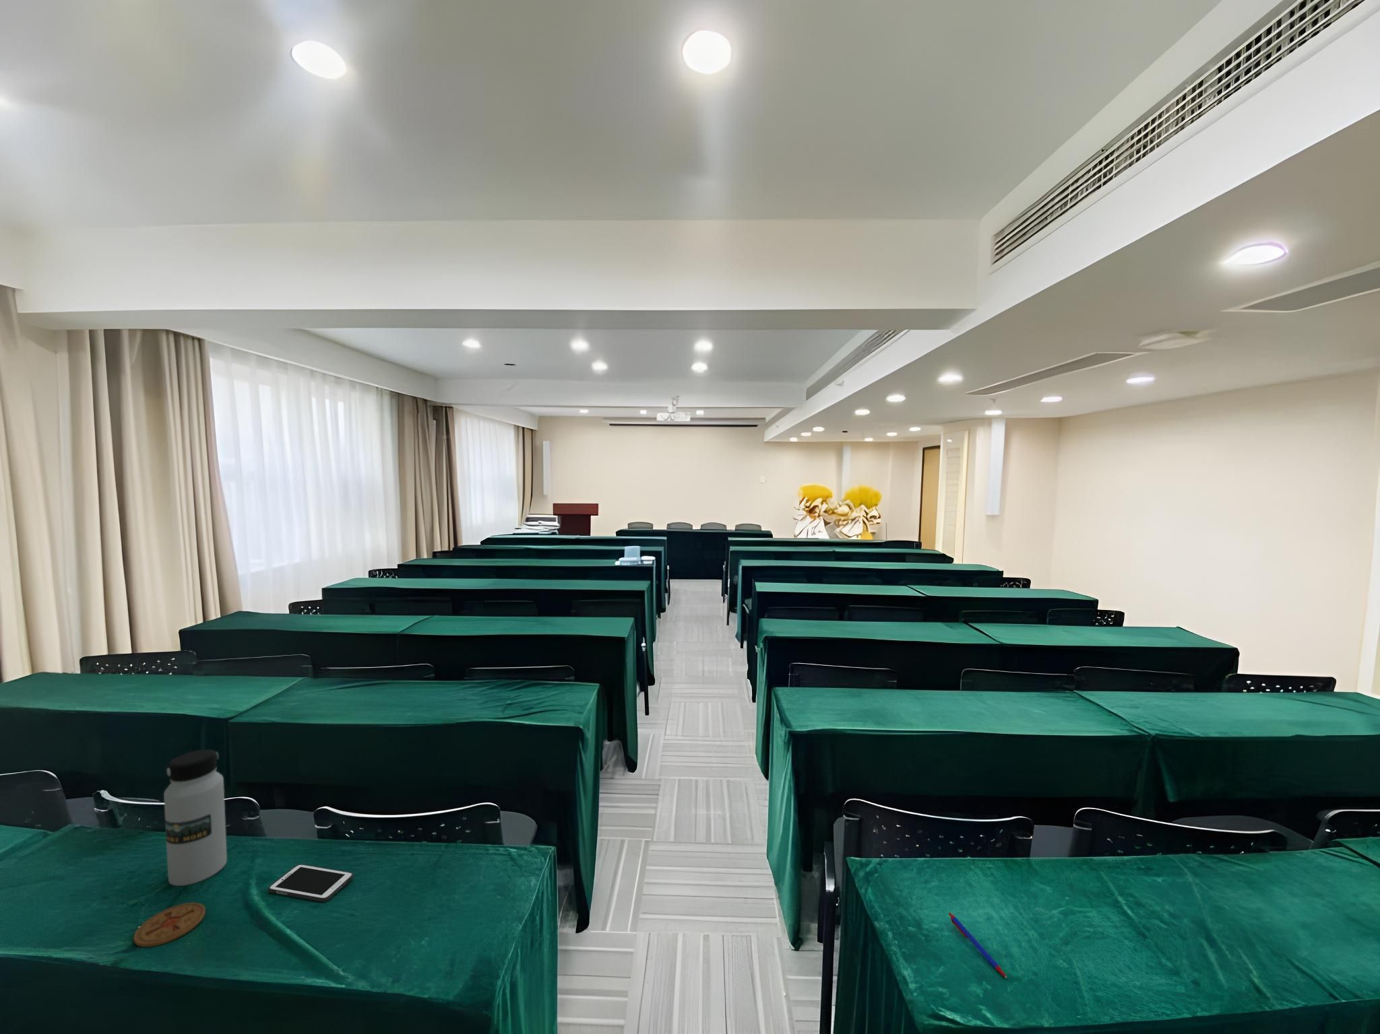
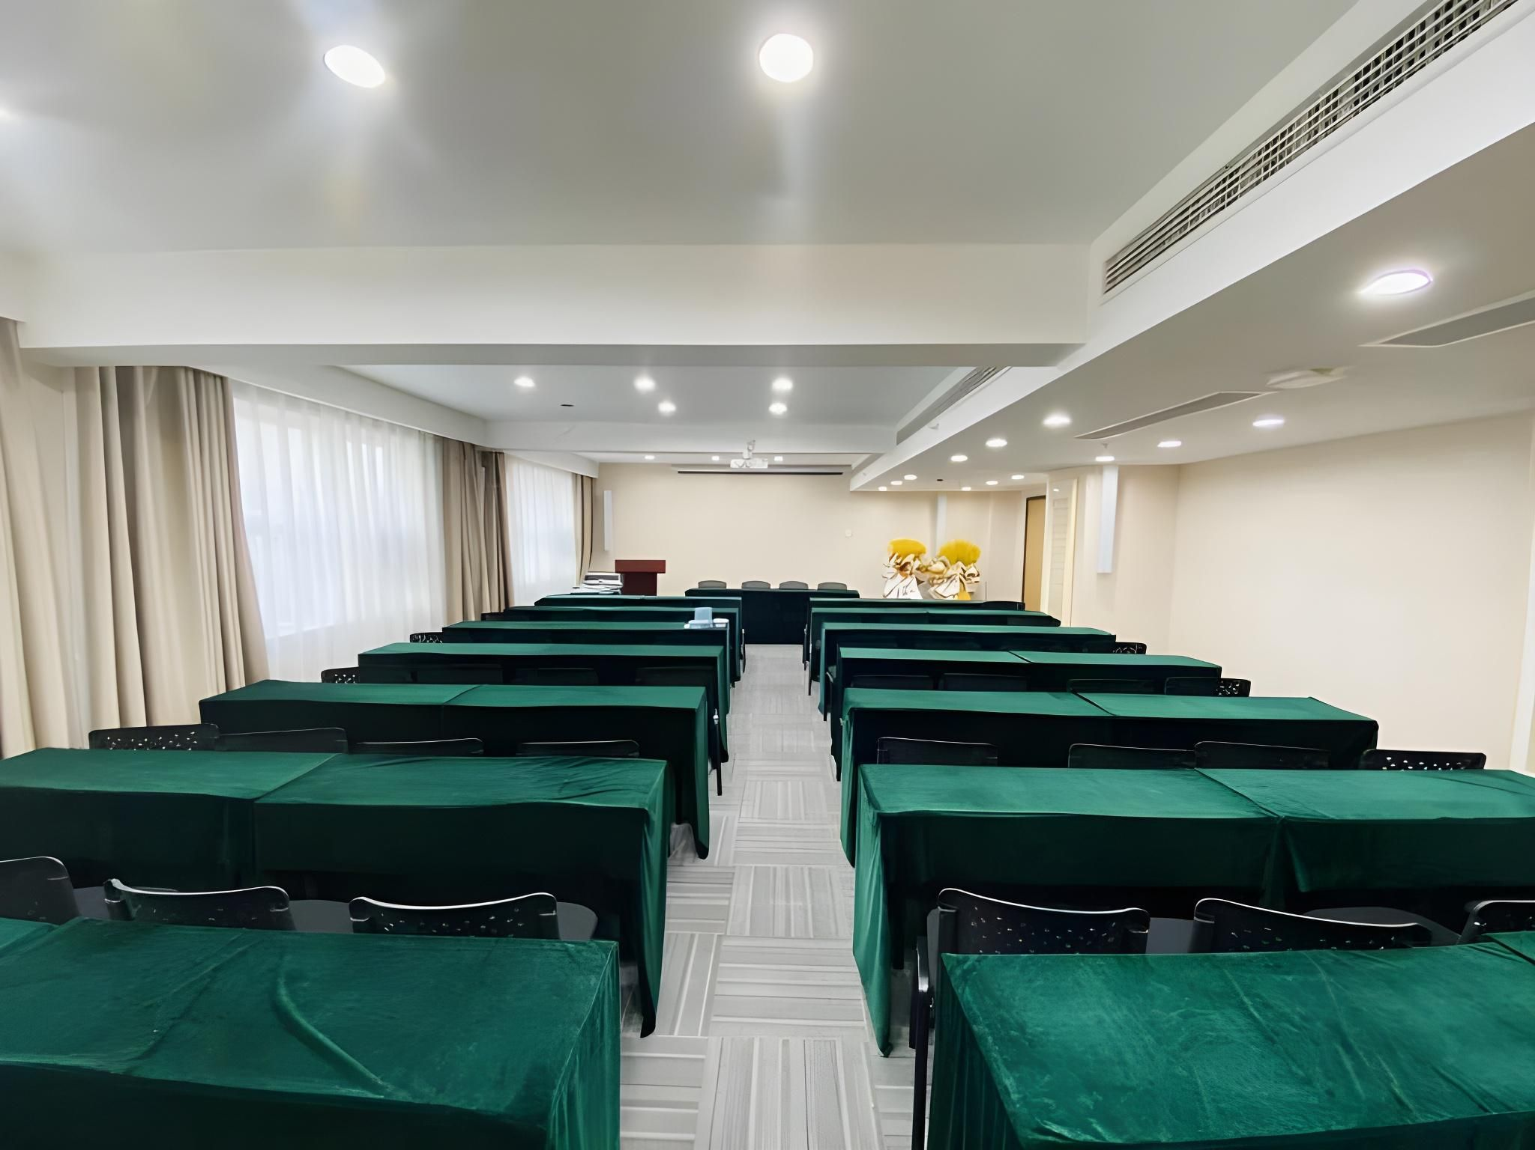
- cell phone [267,863,354,903]
- pen [949,911,1007,979]
- water bottle [163,749,228,886]
- coaster [133,903,206,948]
